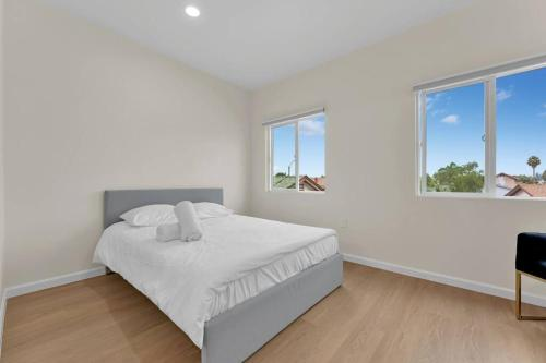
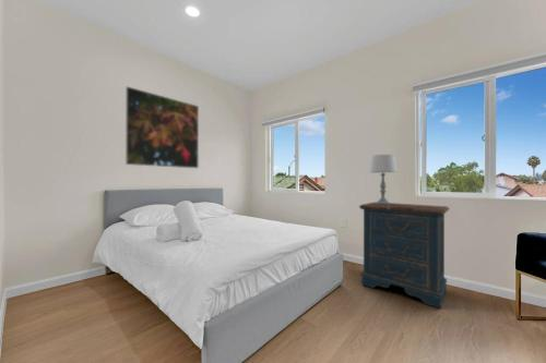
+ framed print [124,85,200,169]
+ table lamp [369,154,399,205]
+ dresser [358,201,451,310]
